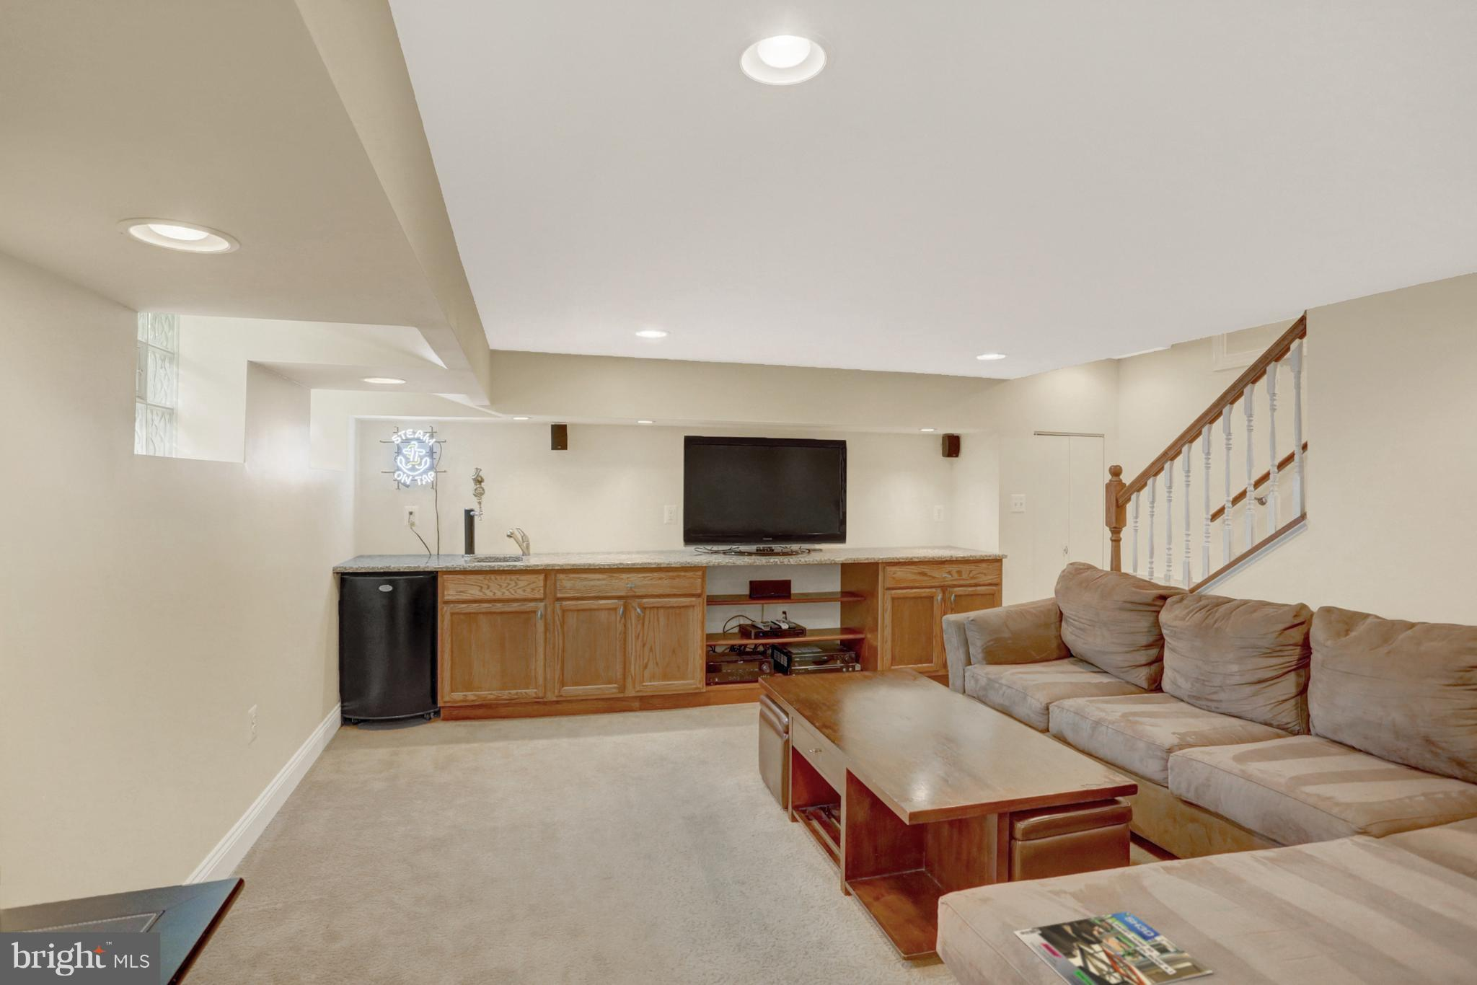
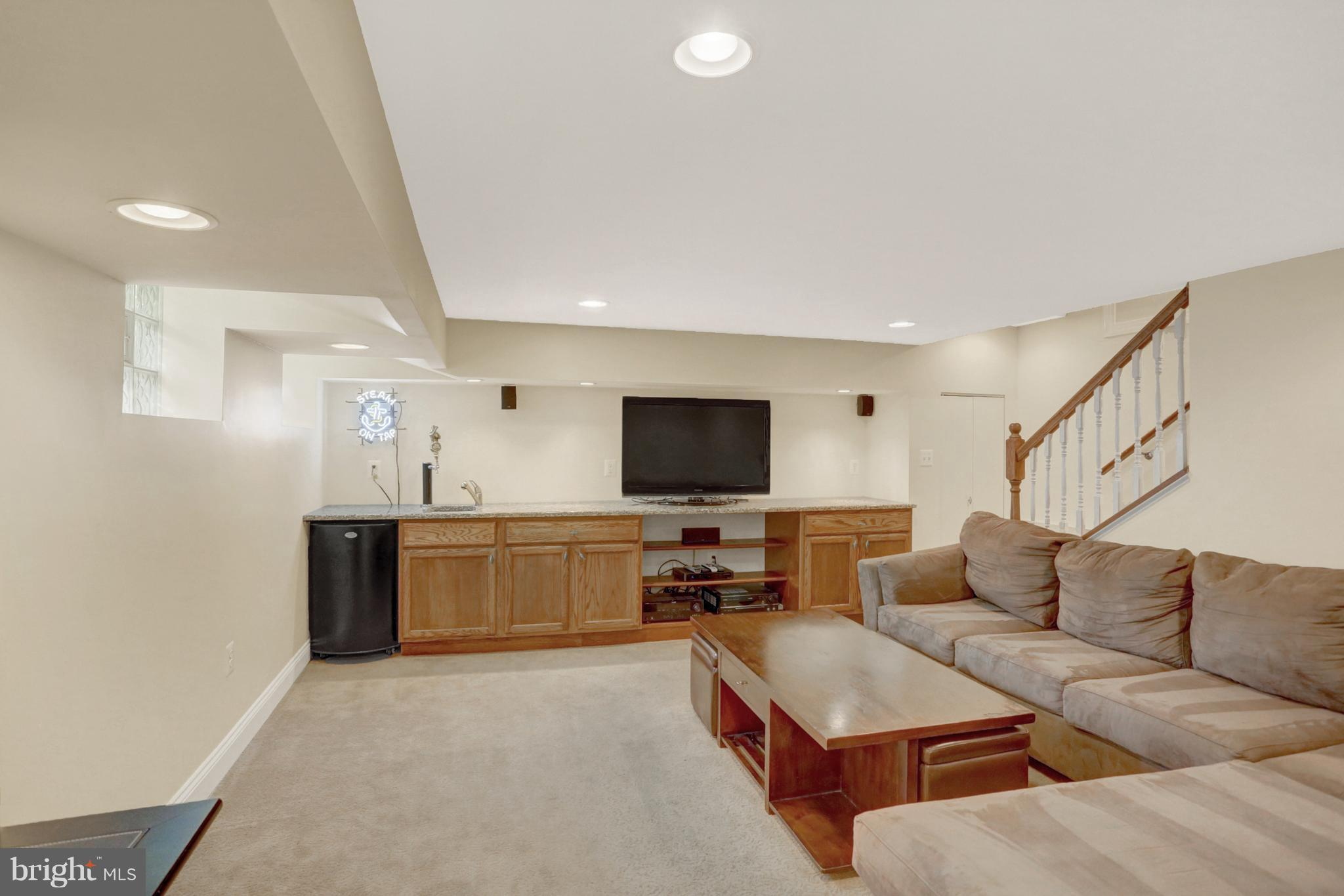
- magazine [1012,910,1213,985]
